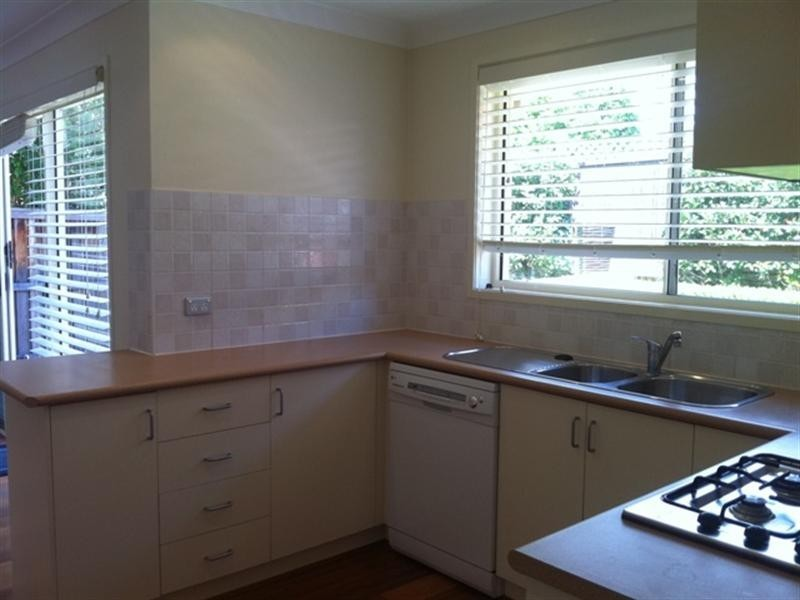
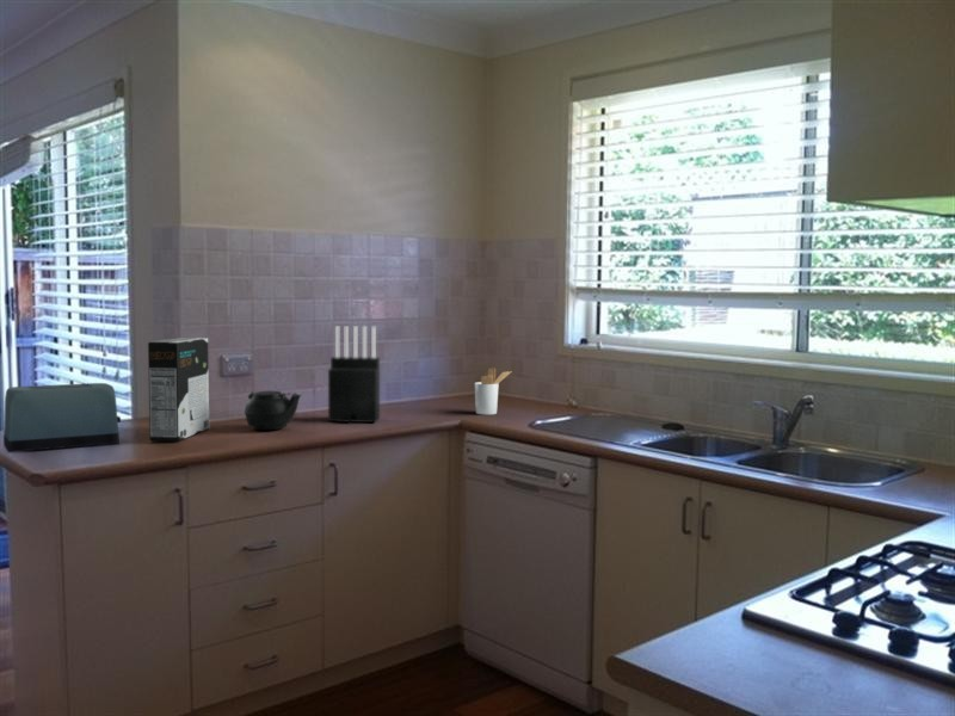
+ cereal box [147,337,210,443]
+ teapot [244,390,302,431]
+ toaster [2,382,122,453]
+ knife block [327,325,381,424]
+ utensil holder [473,366,513,415]
